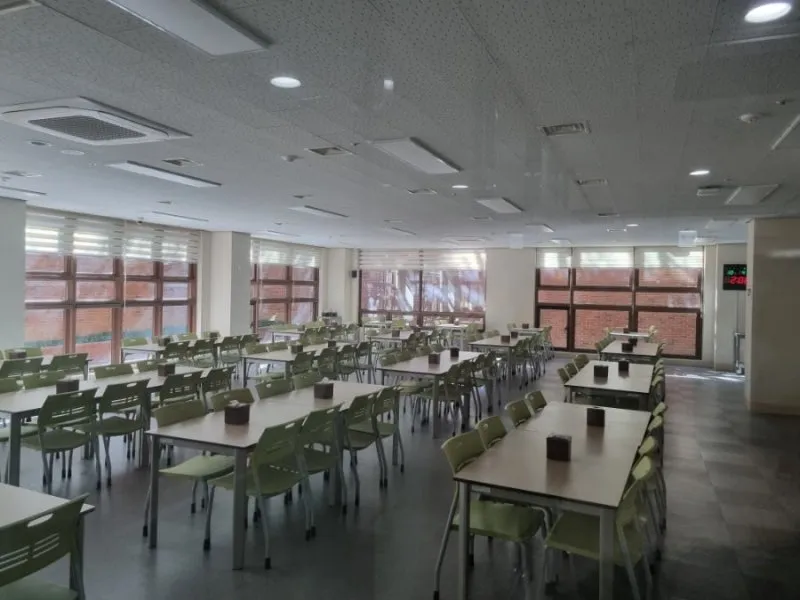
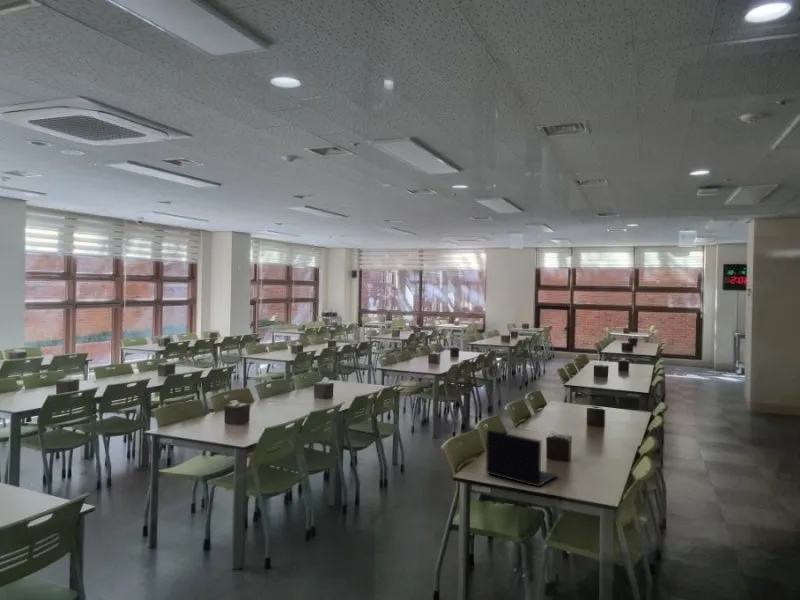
+ laptop [485,429,559,488]
